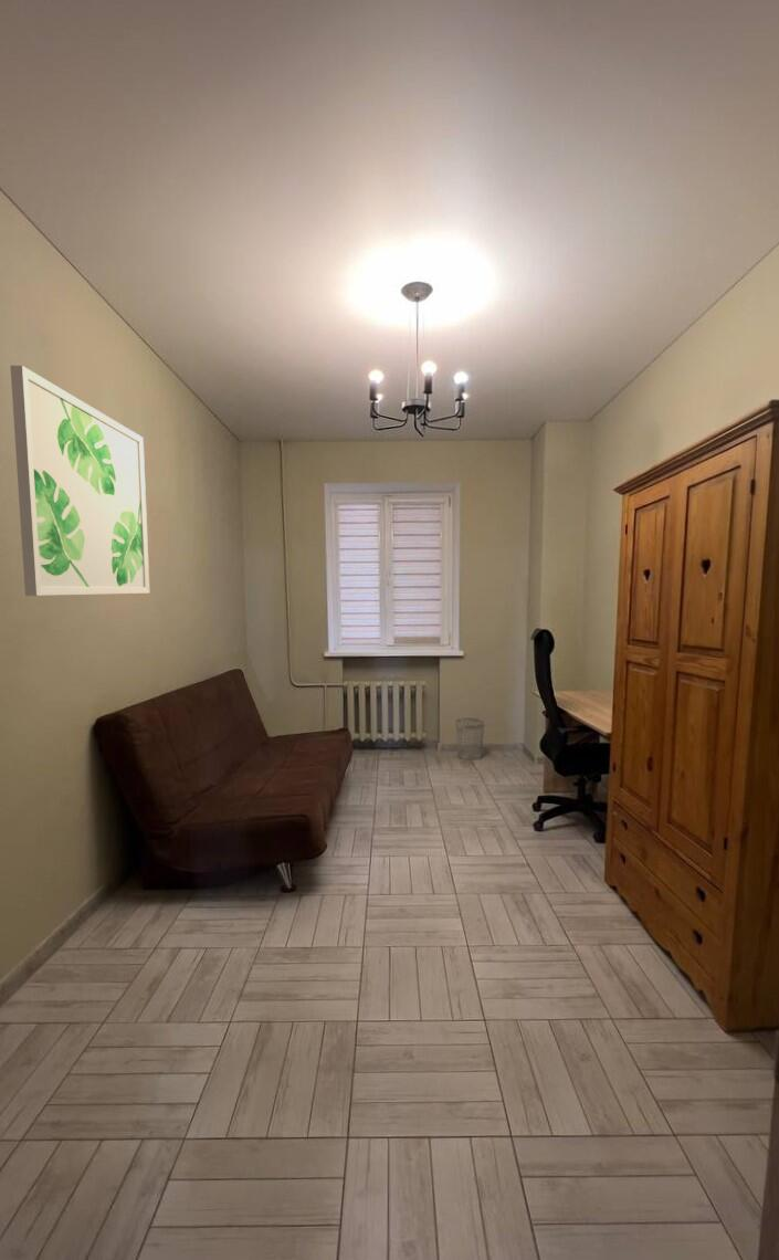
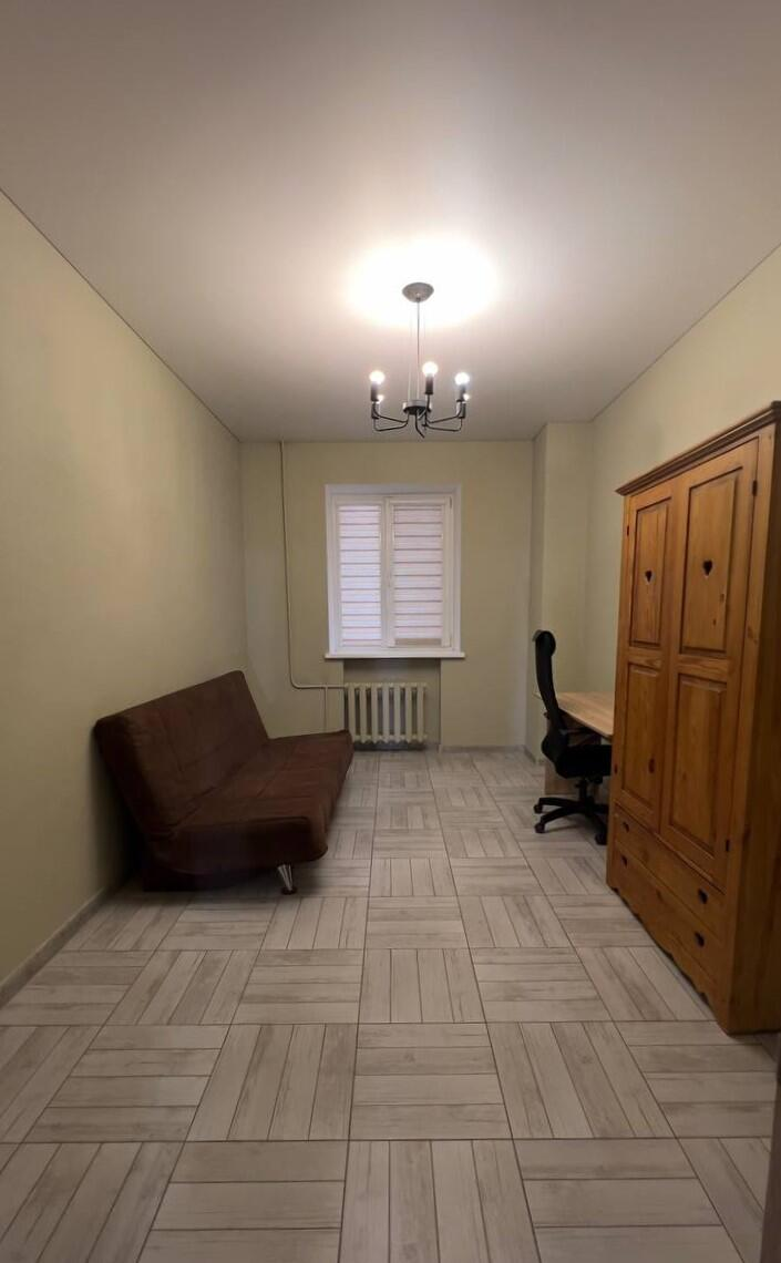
- wastebasket [455,716,486,762]
- wall art [9,365,150,597]
